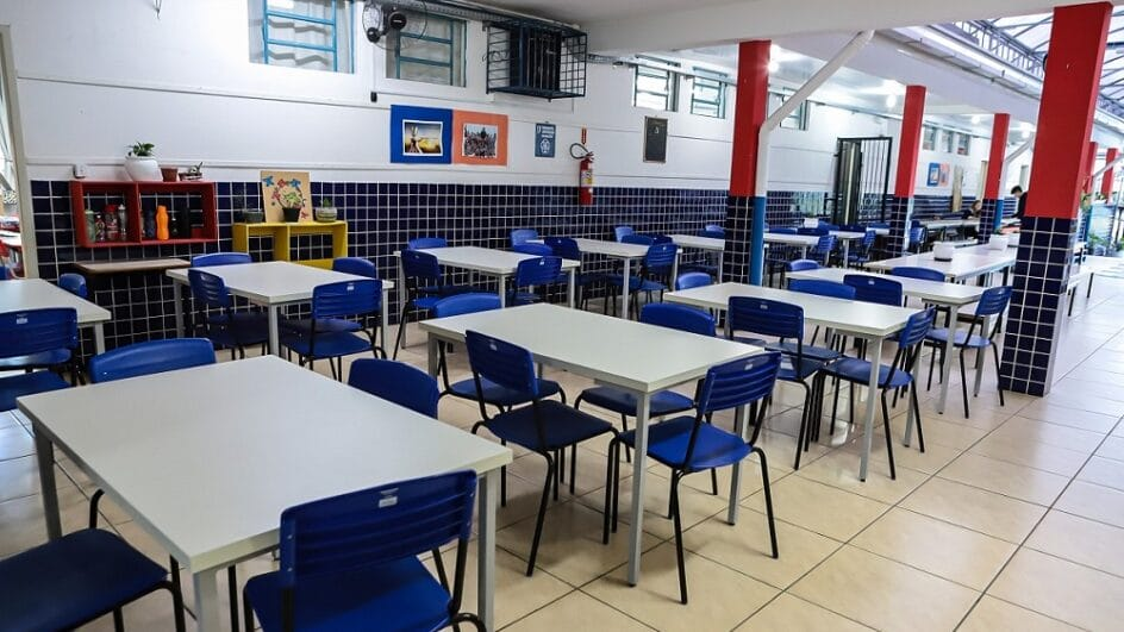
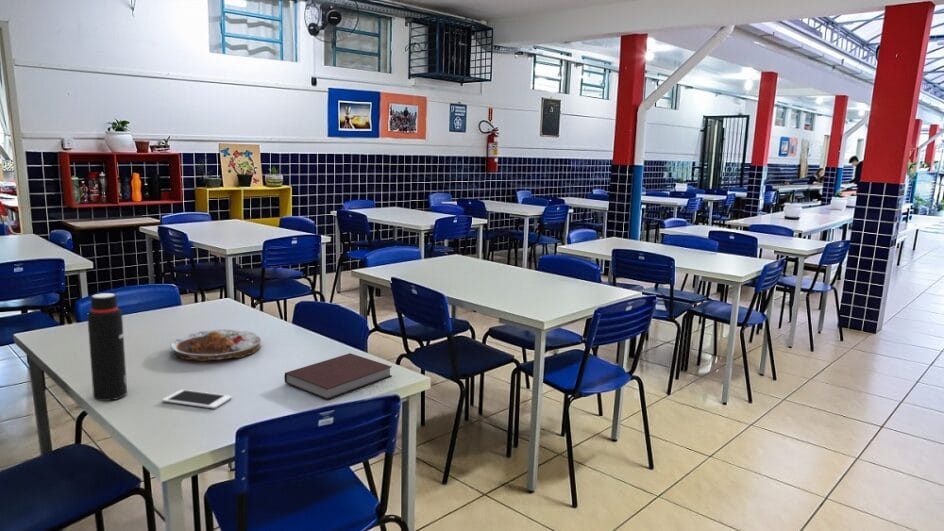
+ water bottle [86,292,128,402]
+ cell phone [161,389,233,410]
+ plate [169,329,262,362]
+ notebook [283,352,393,400]
